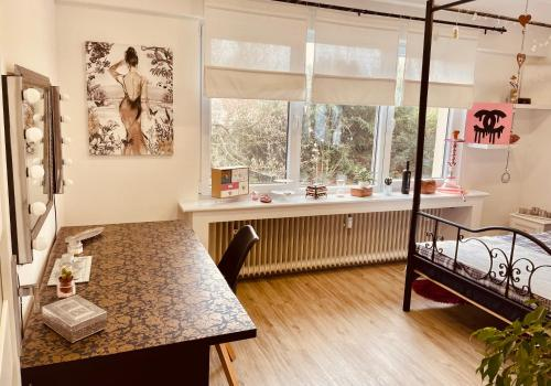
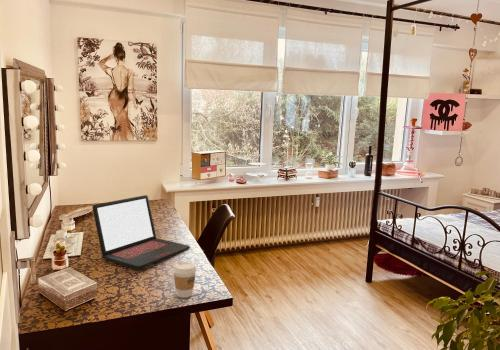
+ laptop [91,194,191,269]
+ coffee cup [172,260,198,299]
